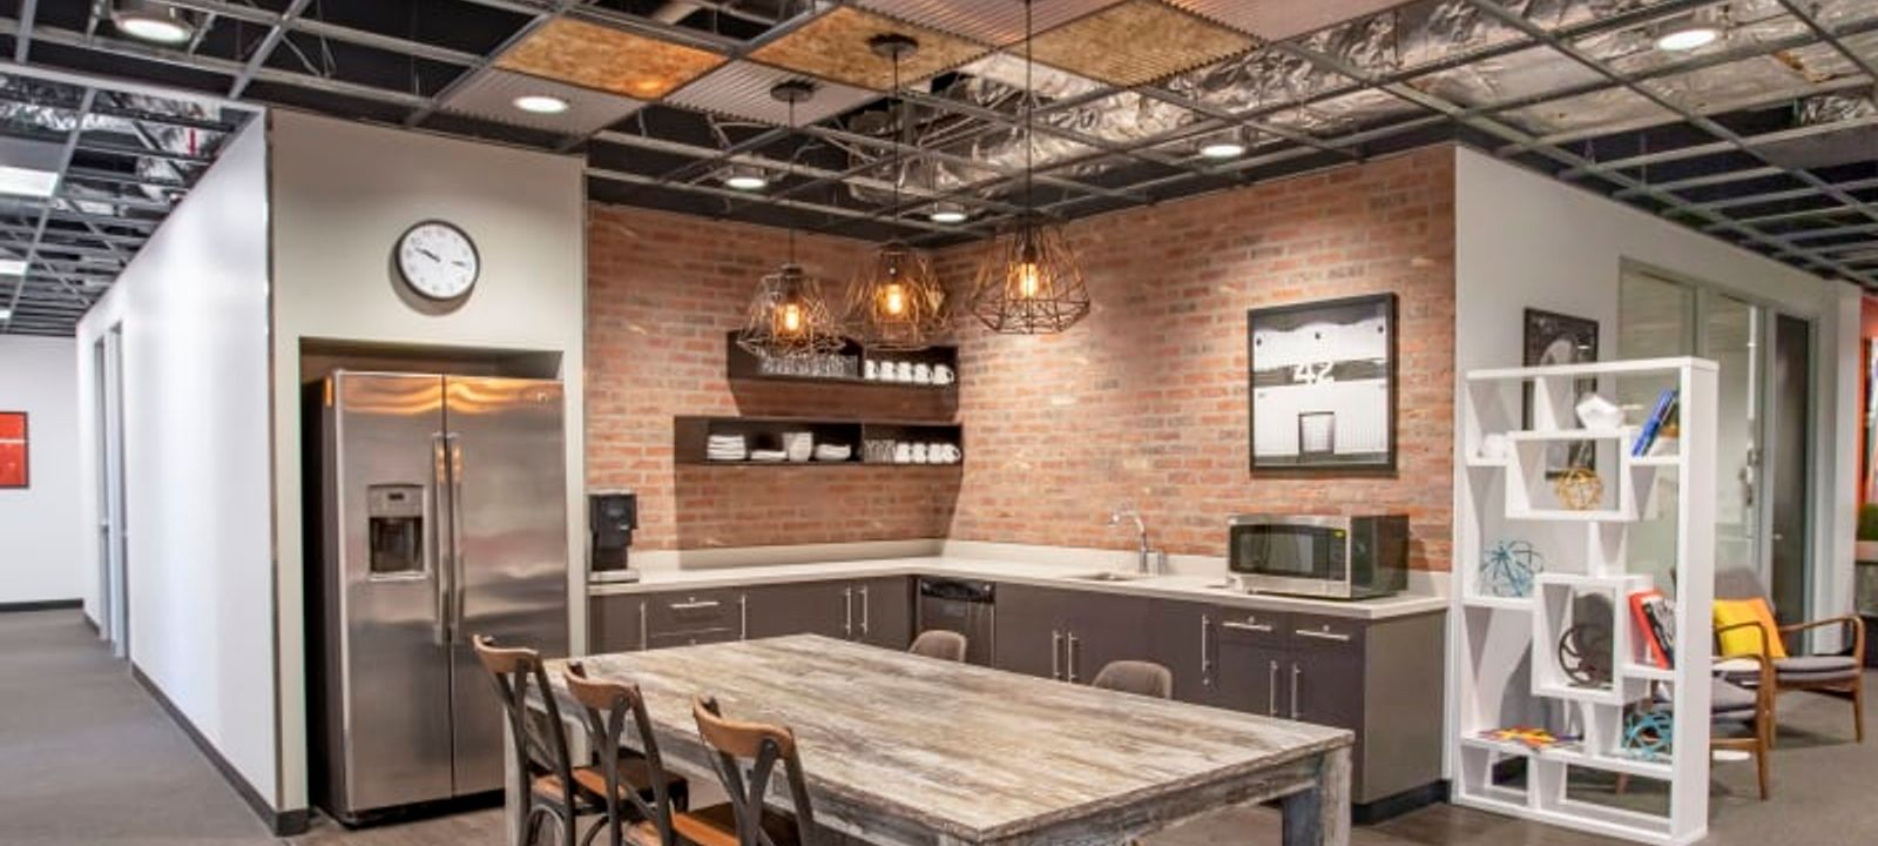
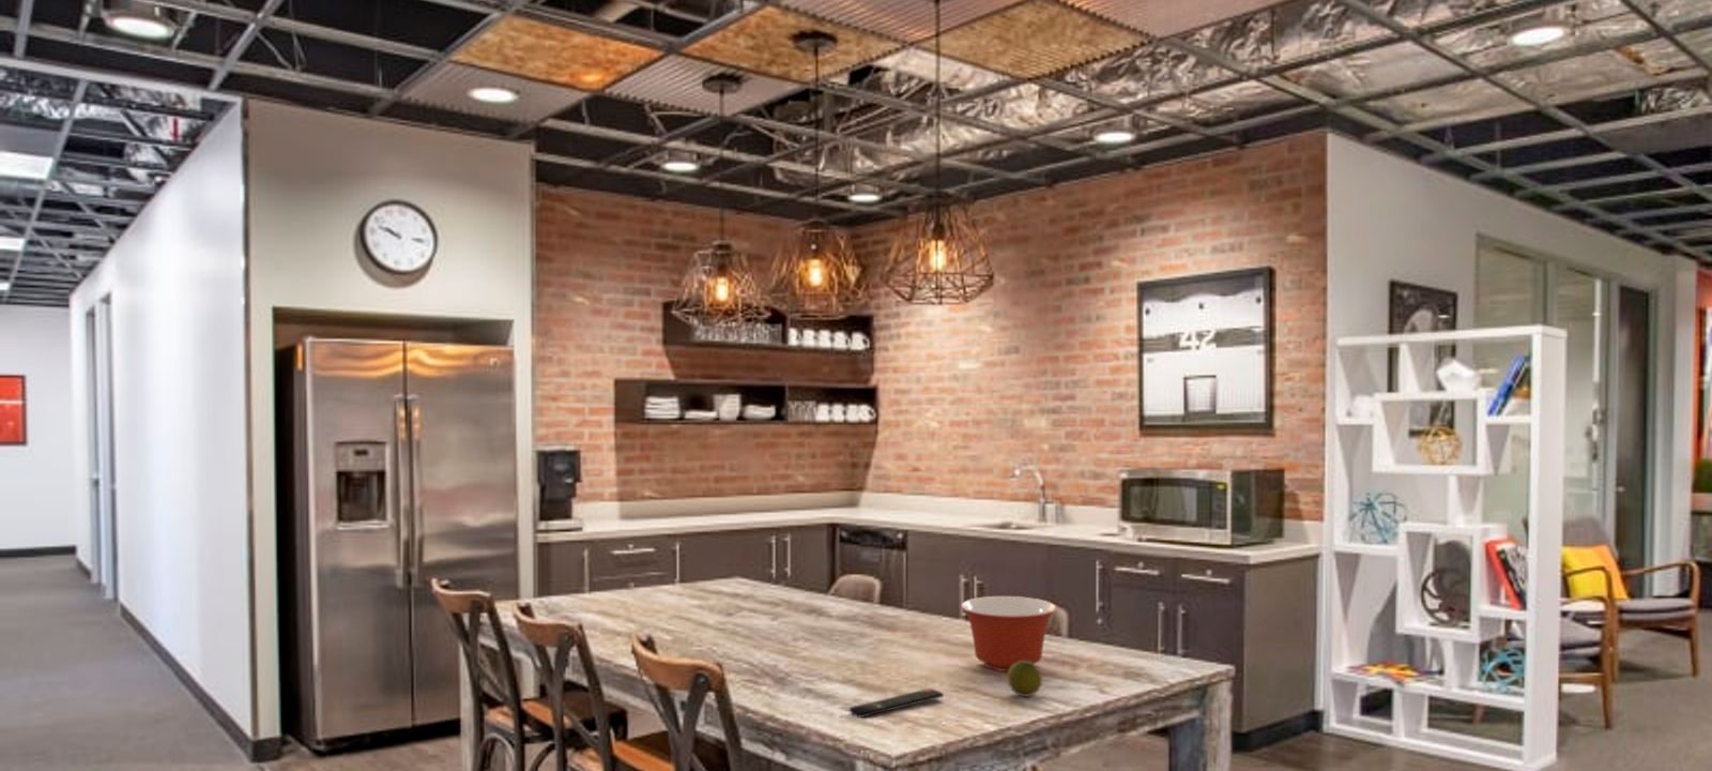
+ mixing bowl [960,595,1057,673]
+ fruit [1006,661,1044,698]
+ remote control [848,688,944,719]
